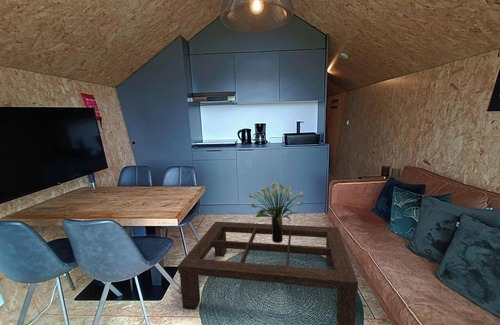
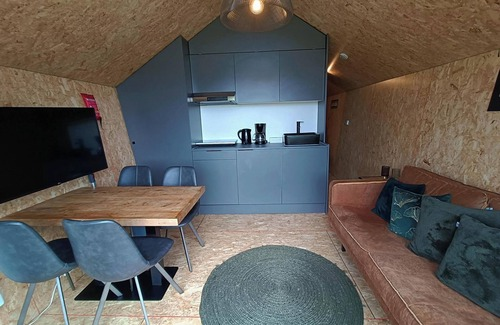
- potted plant [248,181,304,244]
- coffee table [177,221,359,325]
